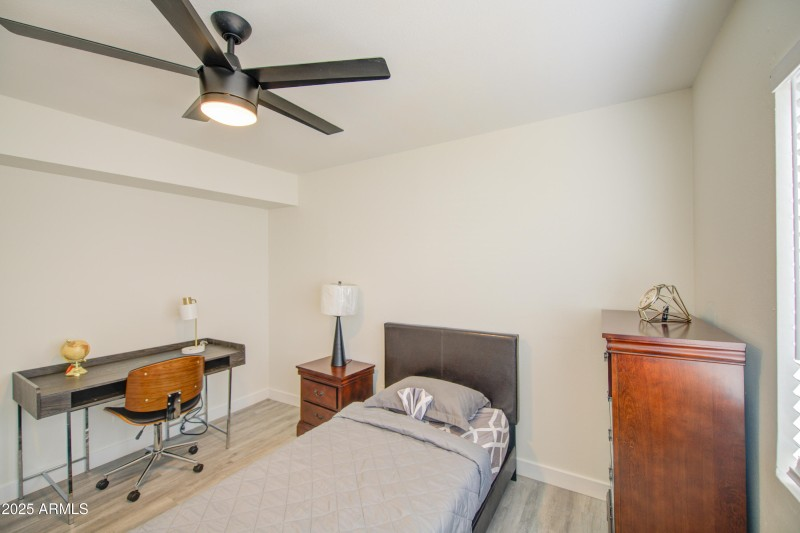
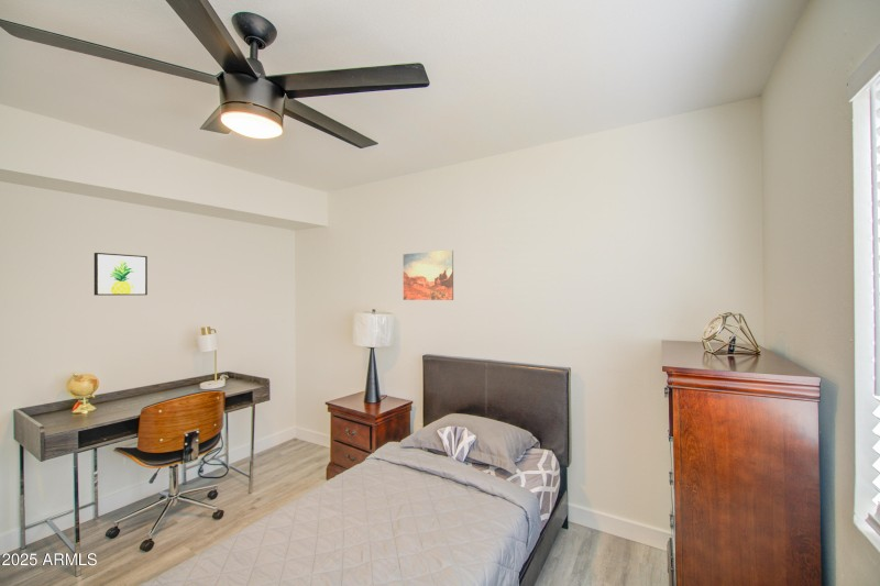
+ wall art [94,252,148,297]
+ wall art [403,250,454,301]
